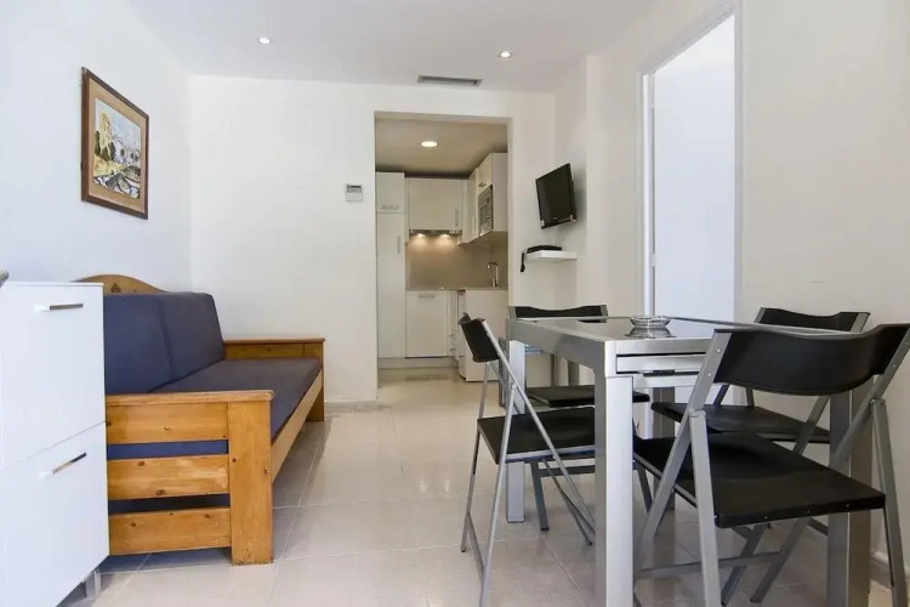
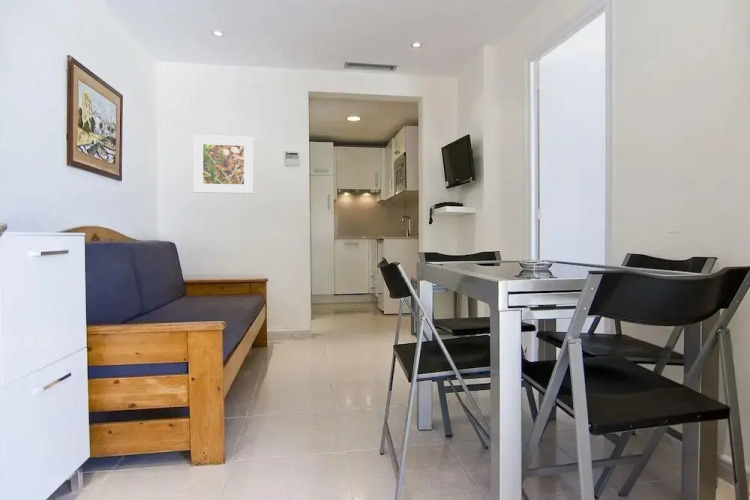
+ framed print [192,134,254,195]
